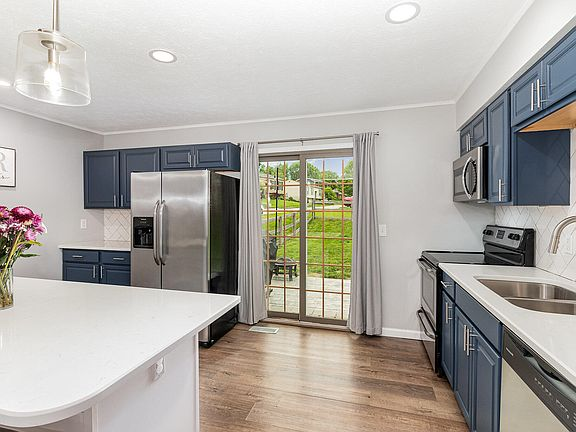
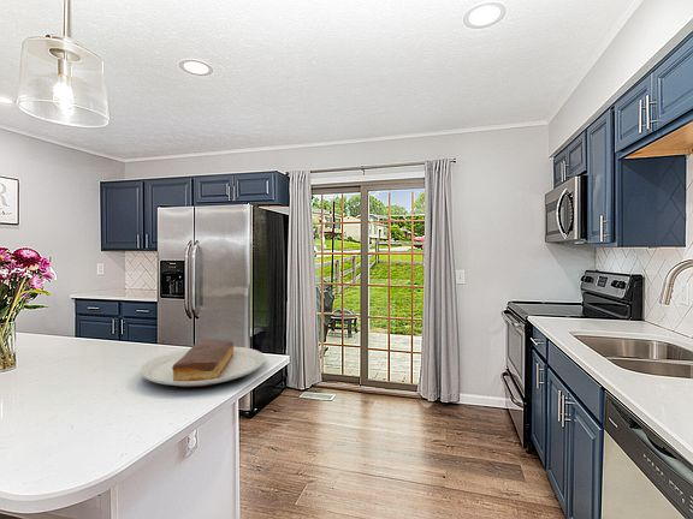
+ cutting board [138,339,267,388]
